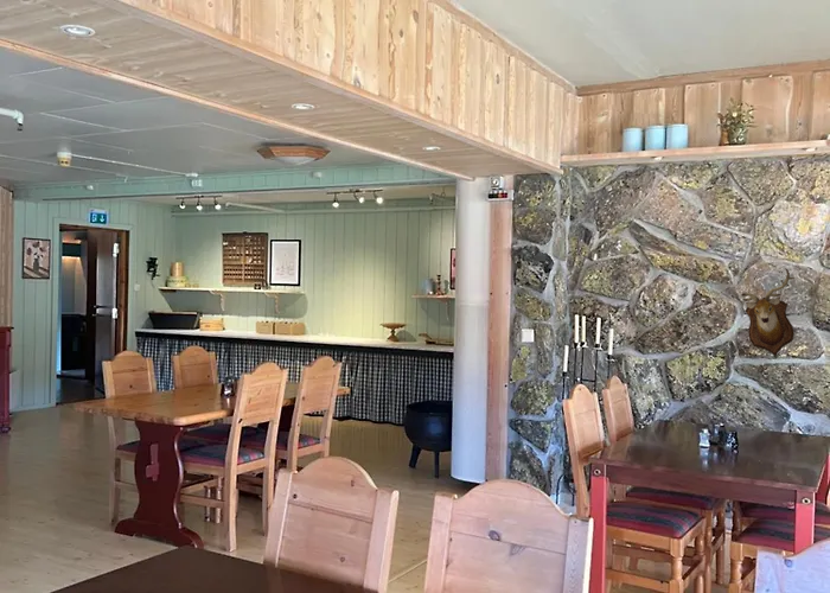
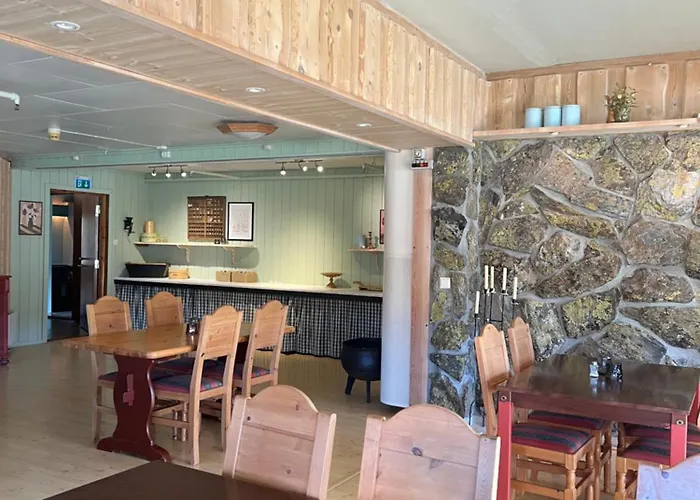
- mounted trophy [741,267,796,357]
